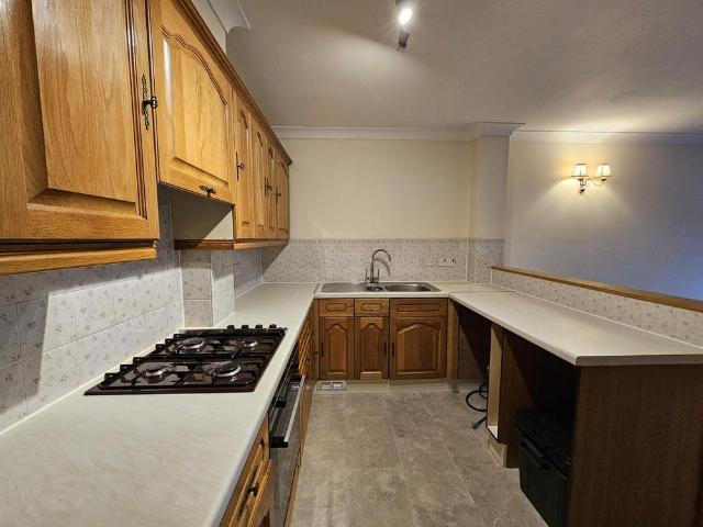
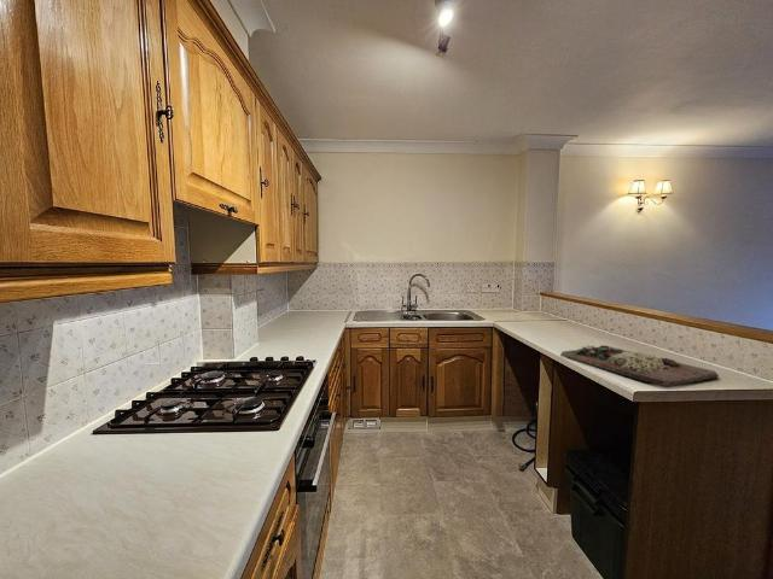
+ cutting board [559,343,720,388]
